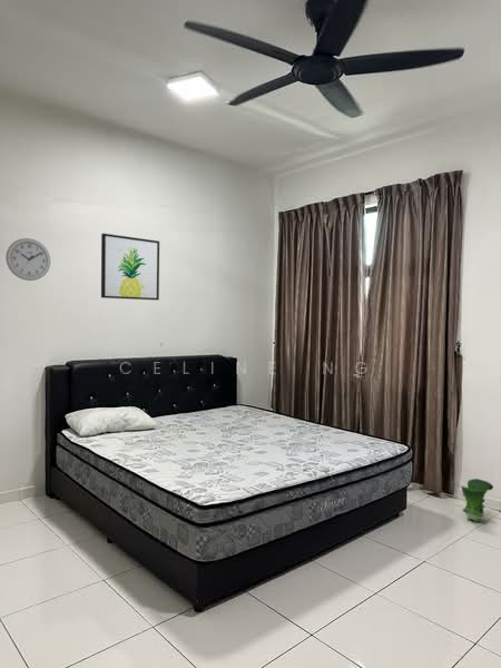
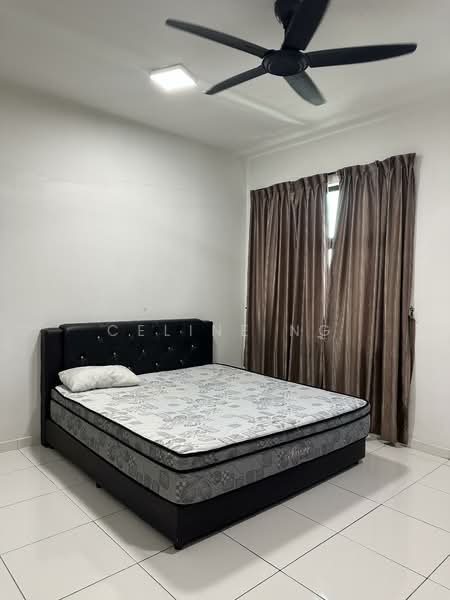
- wall clock [4,237,51,282]
- wall art [100,233,160,301]
- toy figurine [460,478,494,523]
